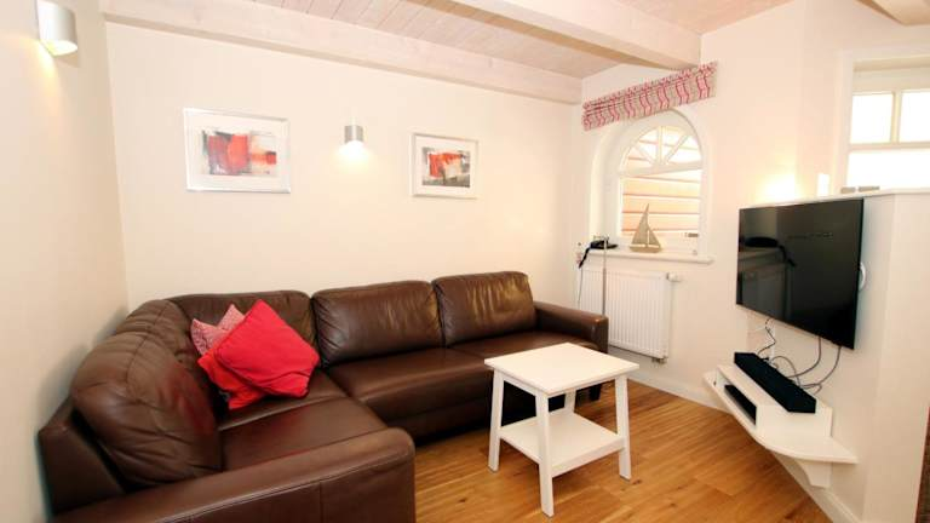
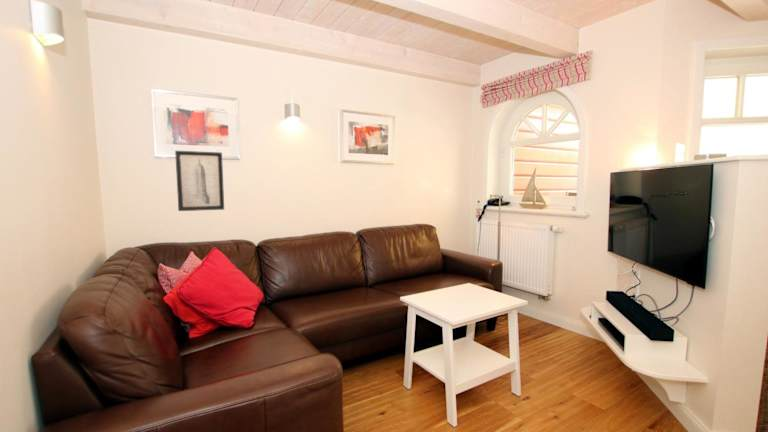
+ wall art [174,150,225,212]
